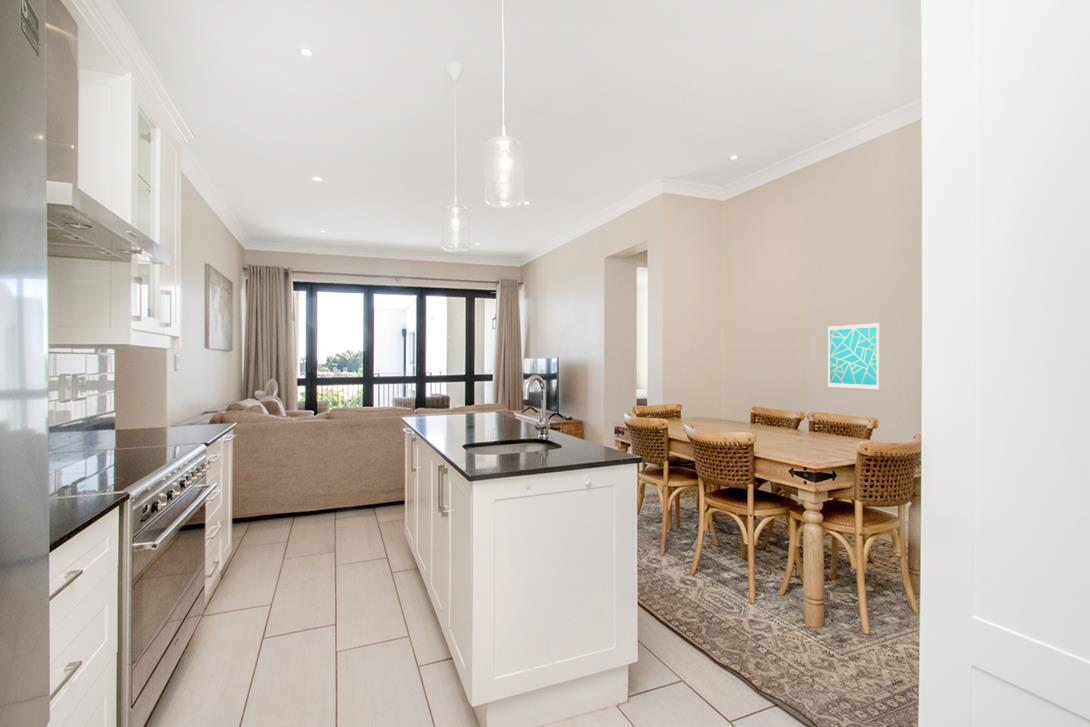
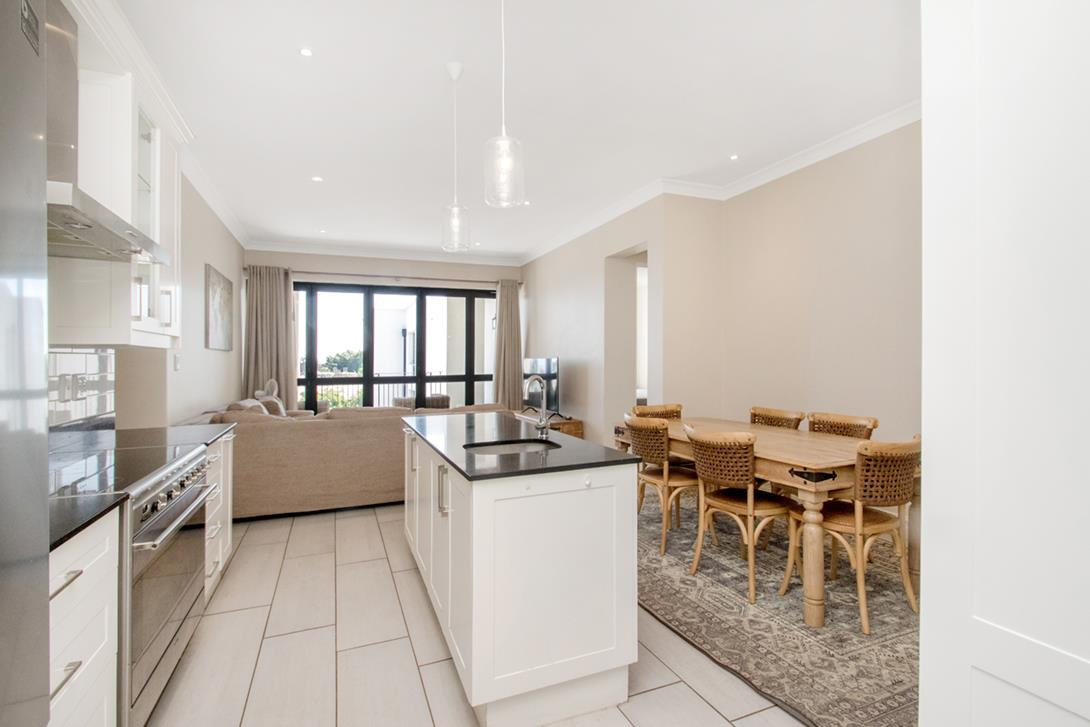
- wall art [826,320,881,392]
